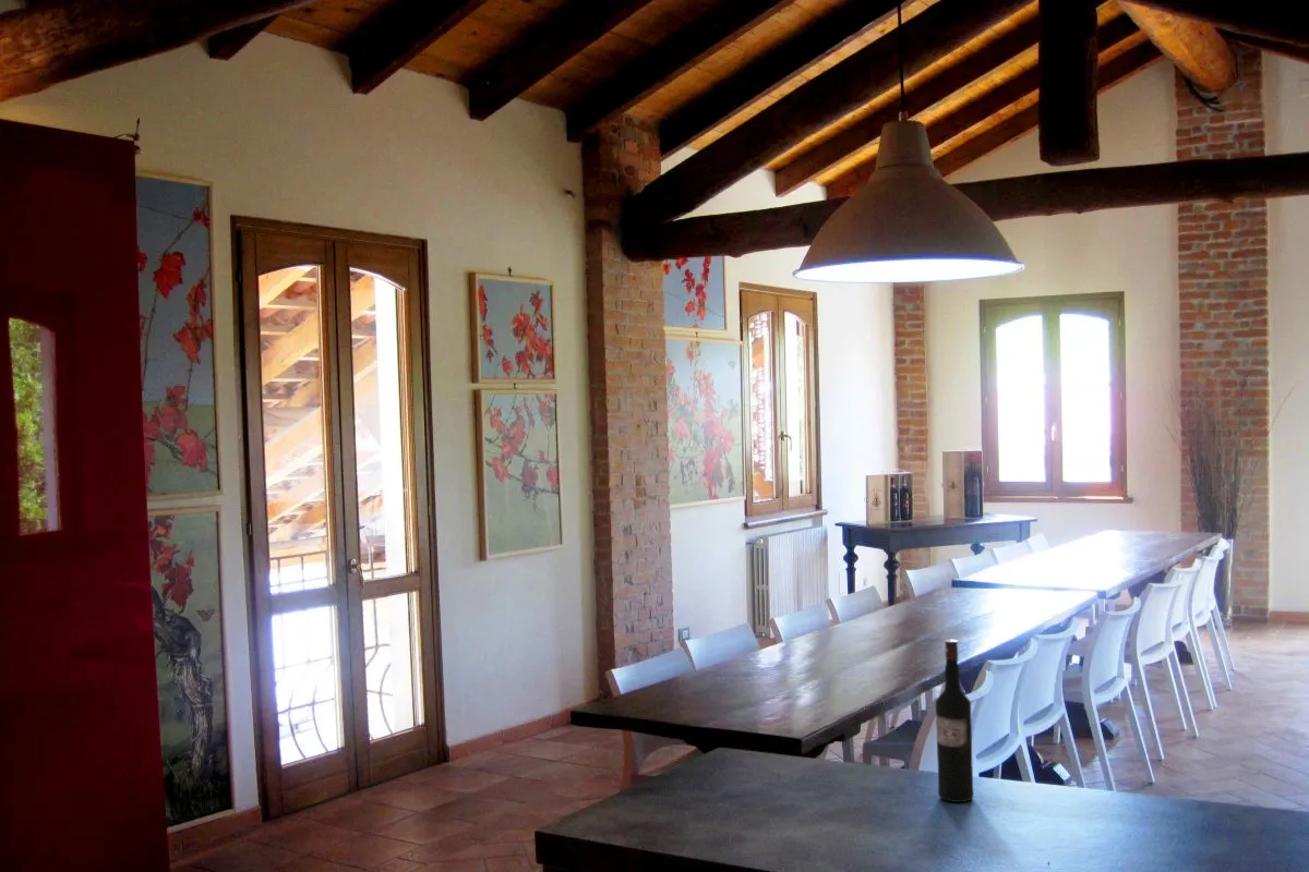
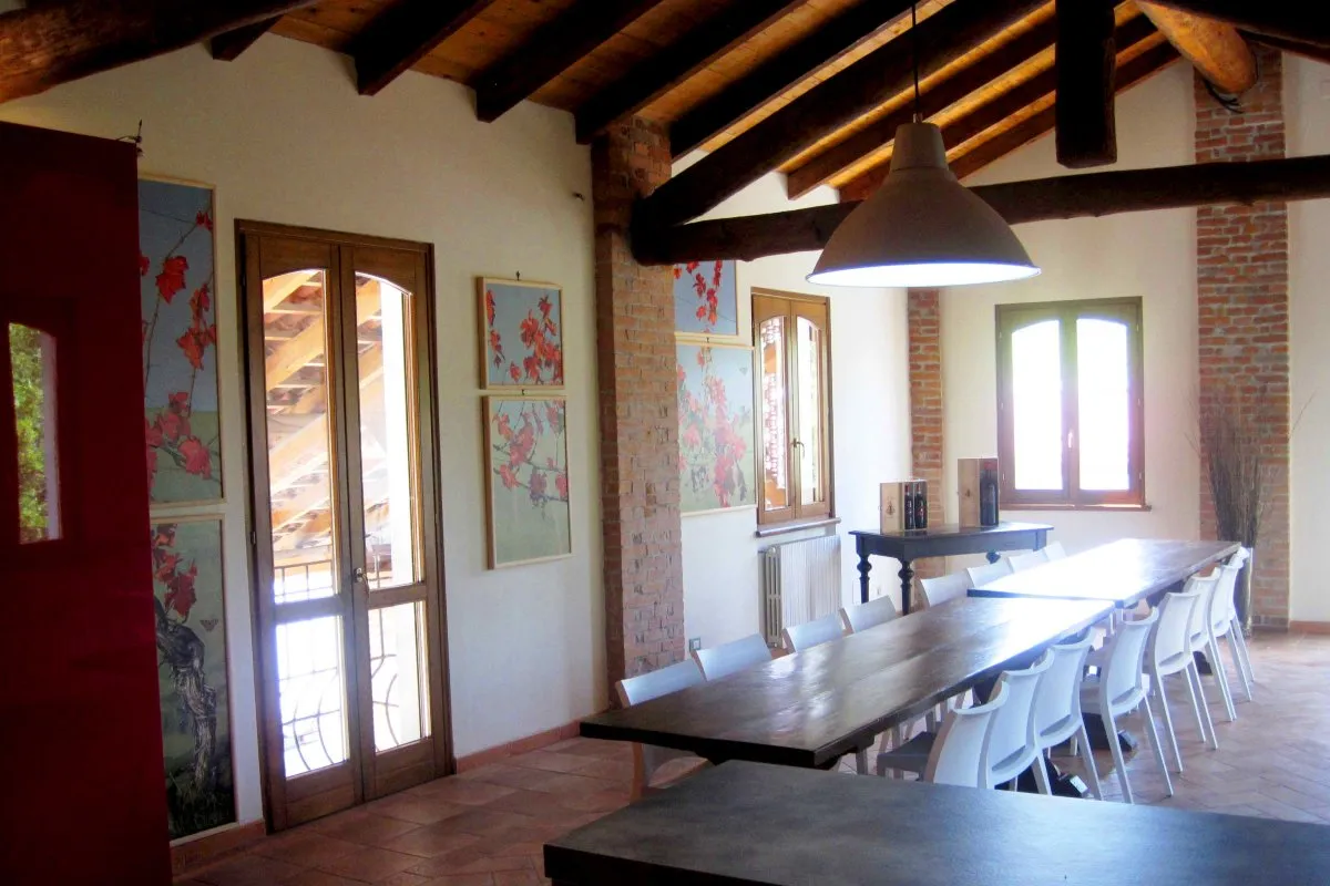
- wine bottle [935,639,974,803]
